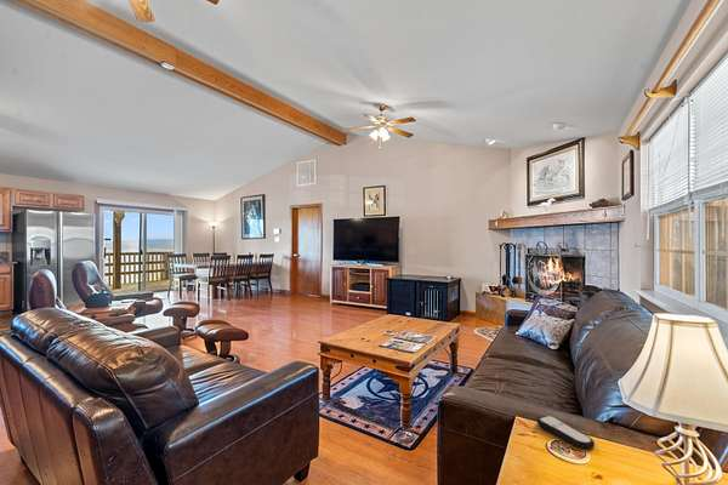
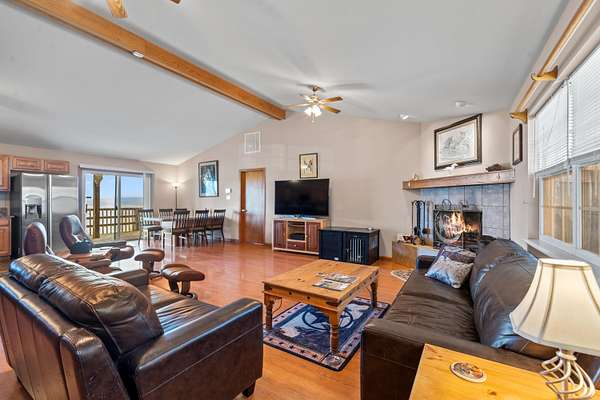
- remote control [536,415,596,450]
